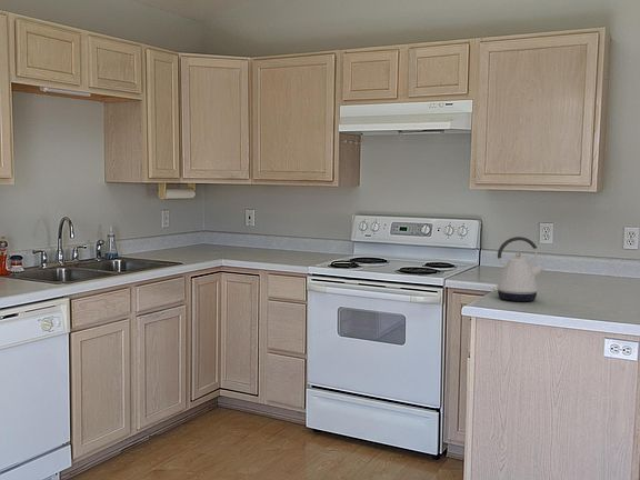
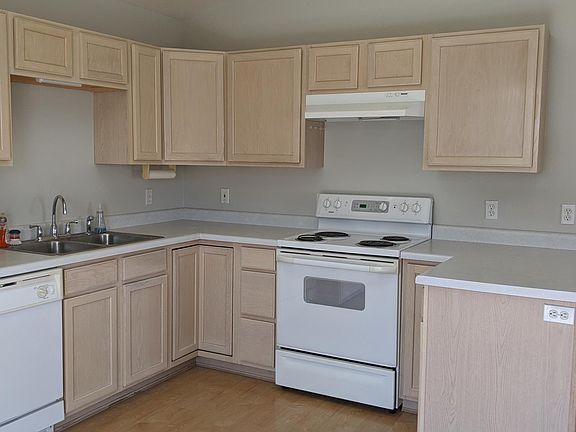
- kettle [492,236,546,302]
